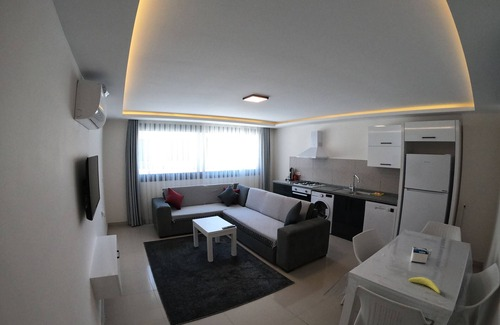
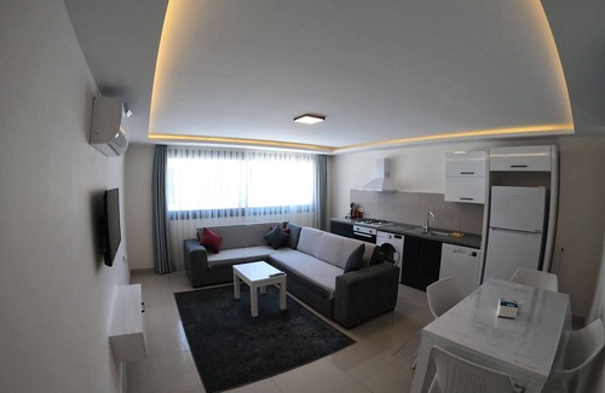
- banana [408,276,441,294]
